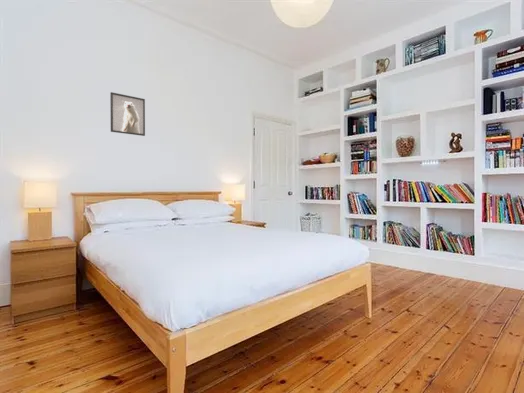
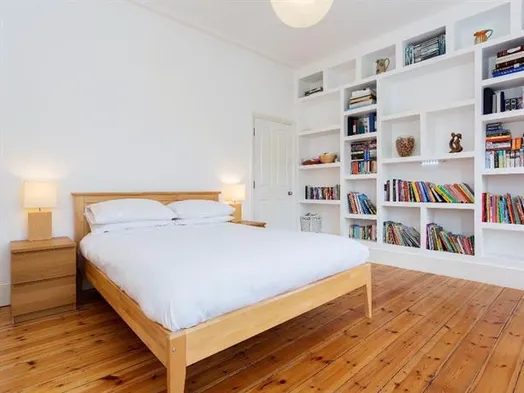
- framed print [109,91,146,137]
